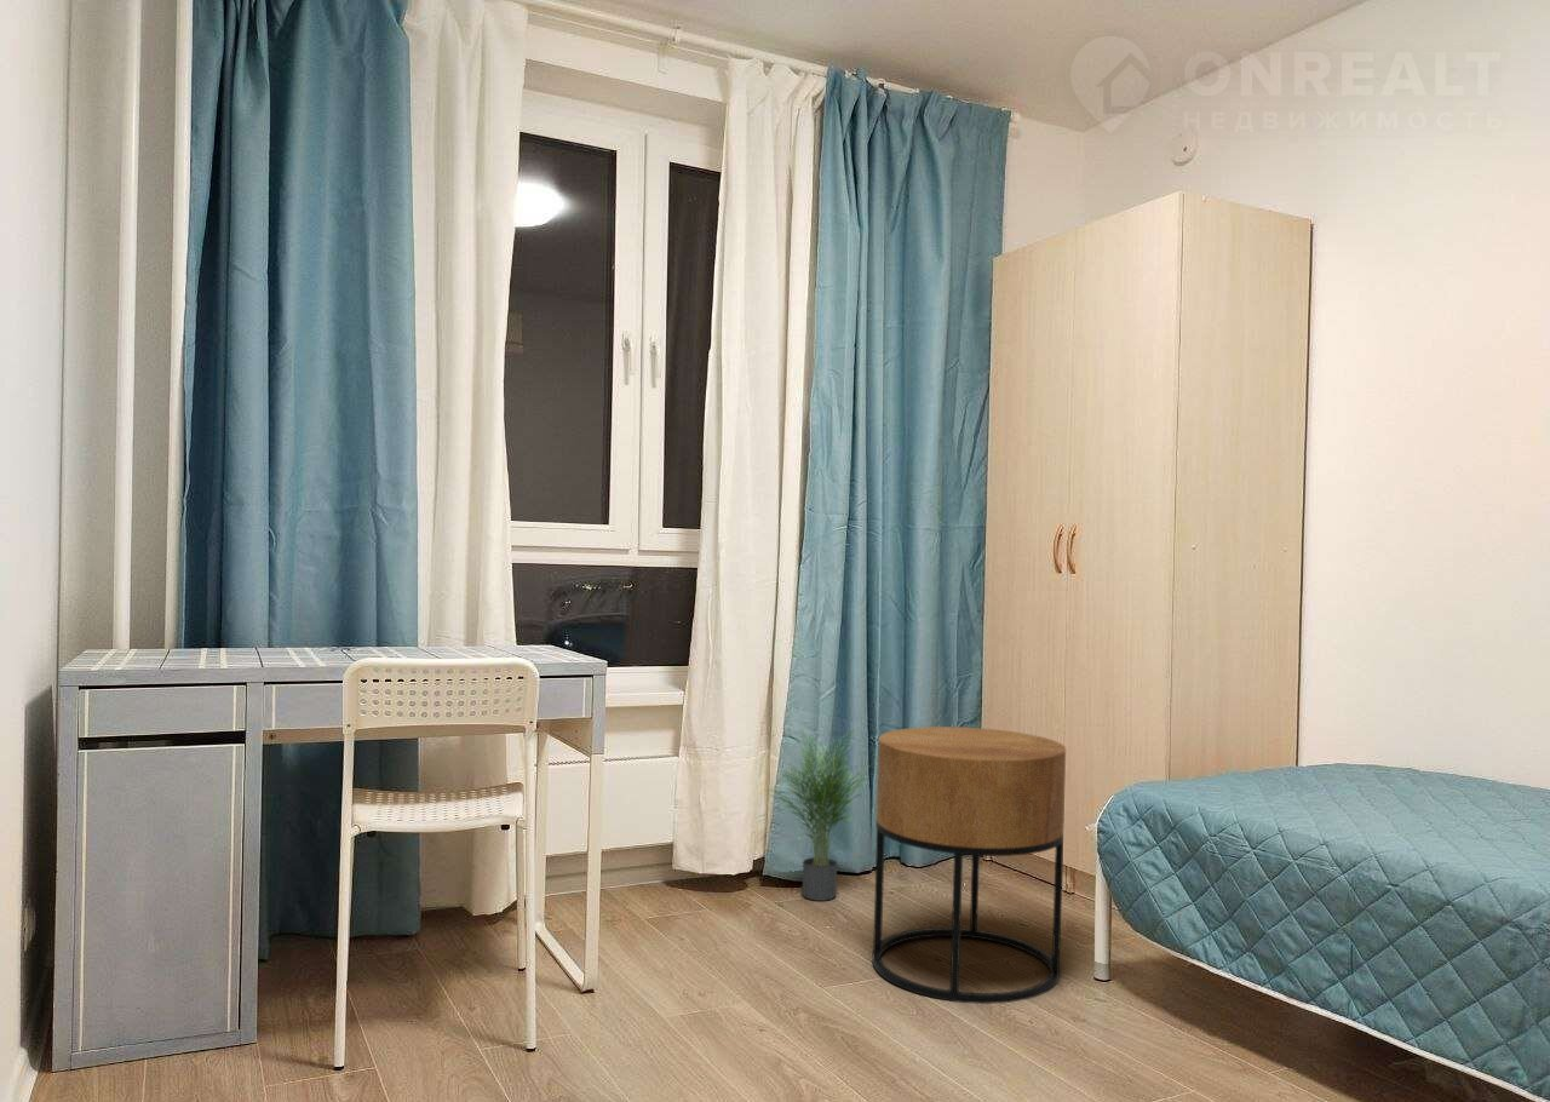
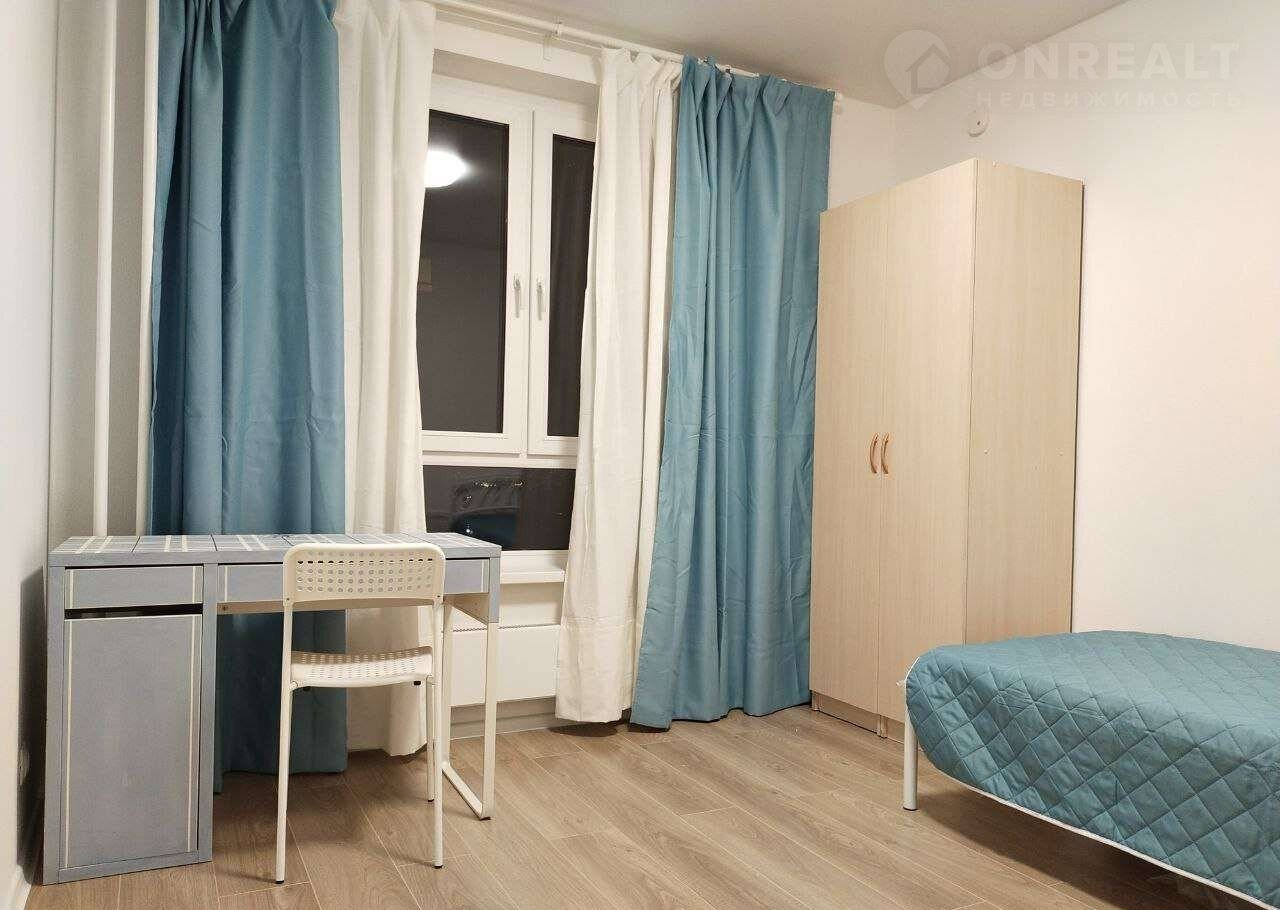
- potted plant [762,724,876,902]
- side table [871,725,1067,1005]
